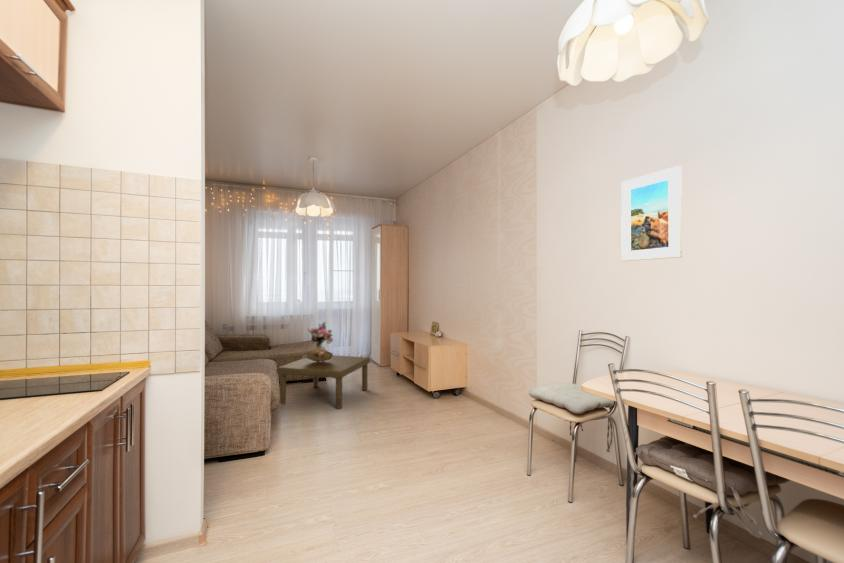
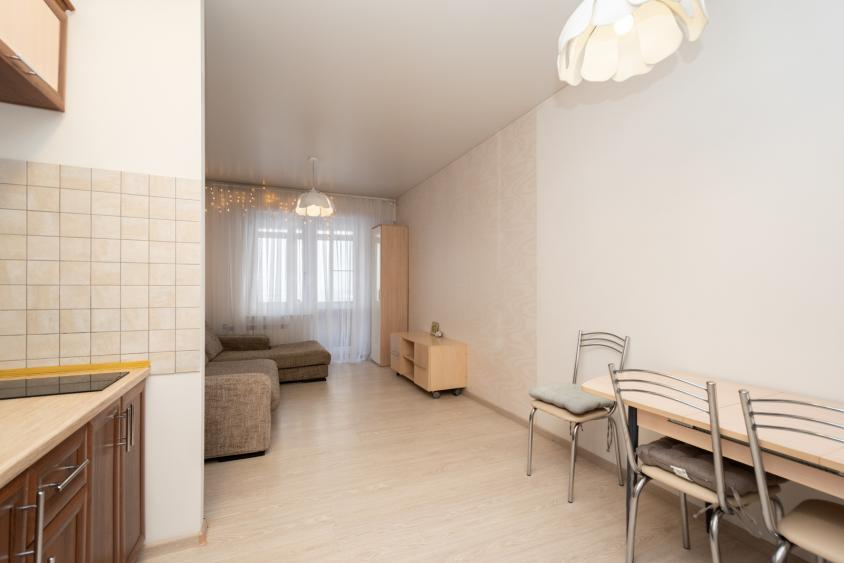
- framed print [620,165,683,262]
- bouquet [301,321,334,362]
- coffee table [276,354,371,410]
